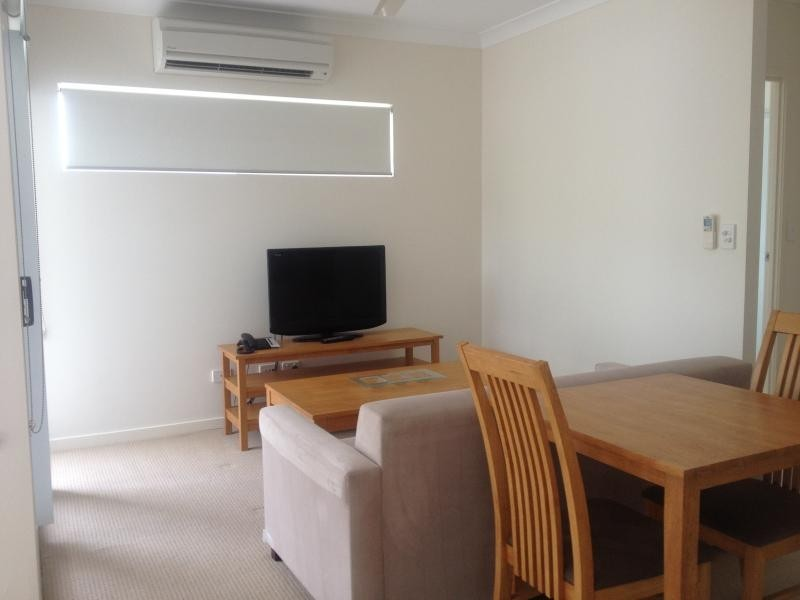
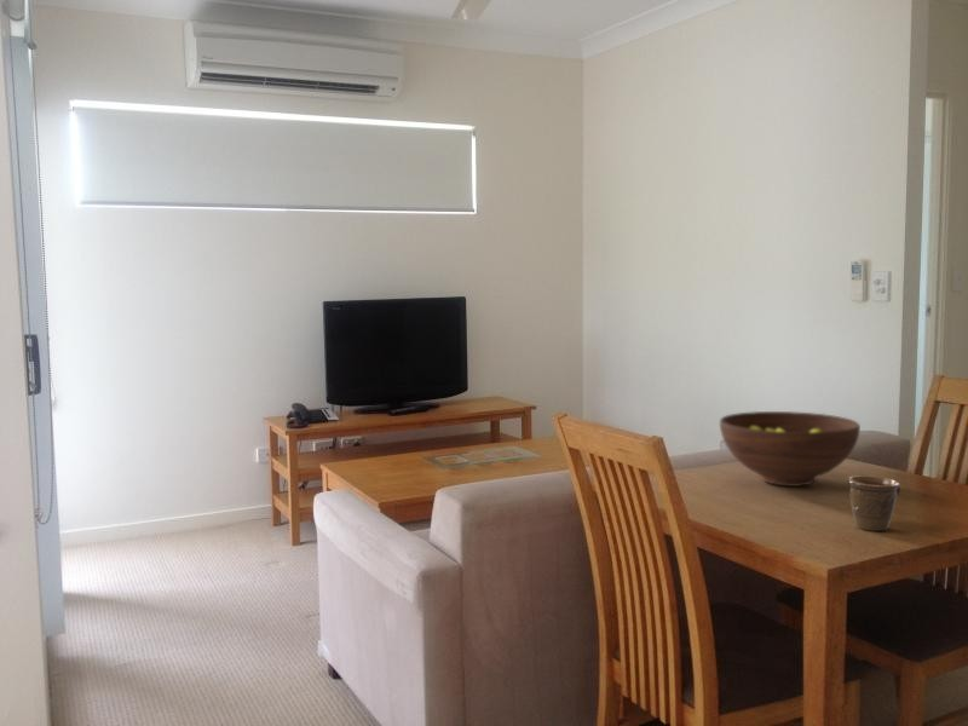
+ mug [847,474,901,532]
+ fruit bowl [719,410,862,488]
